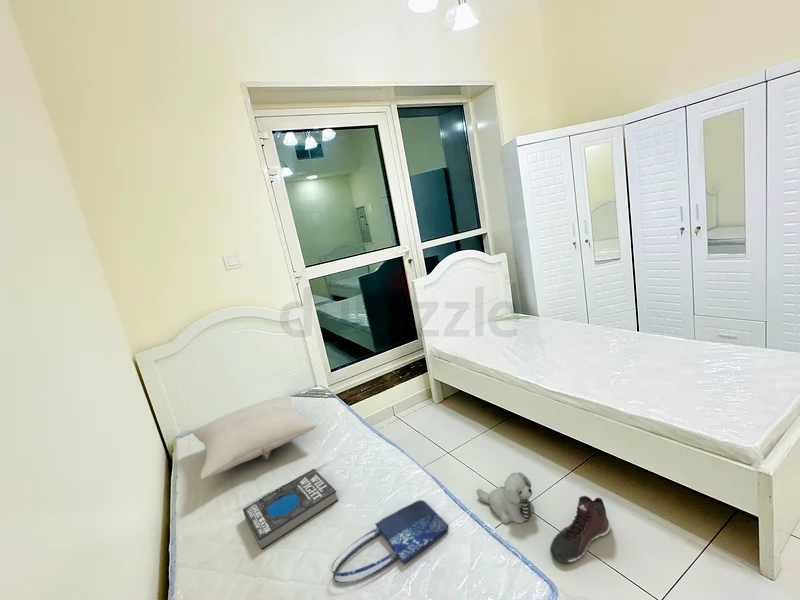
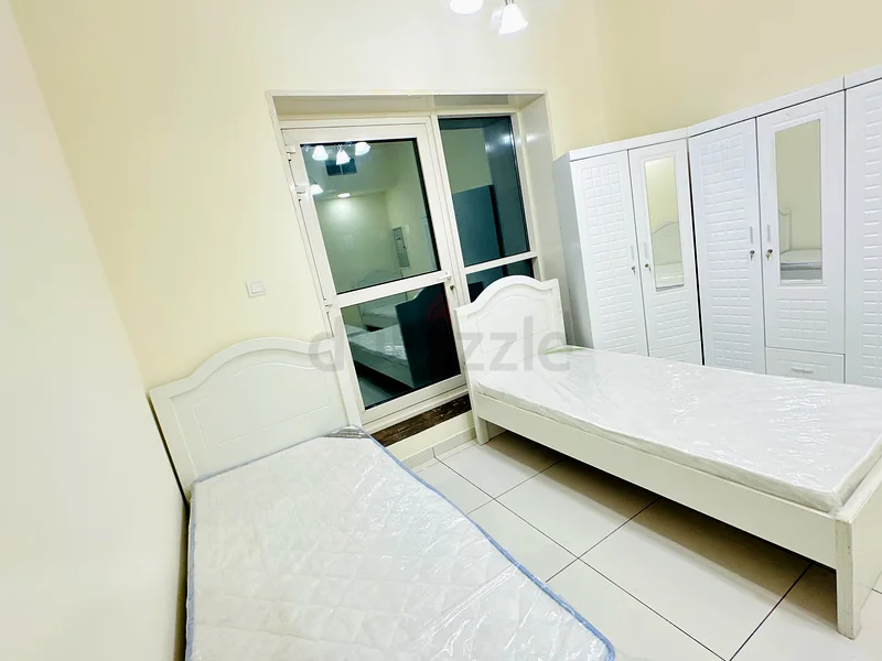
- shopping bag [331,499,449,585]
- sneaker [549,495,611,564]
- plush toy [476,472,535,524]
- book [242,468,339,551]
- pillow [192,395,318,480]
